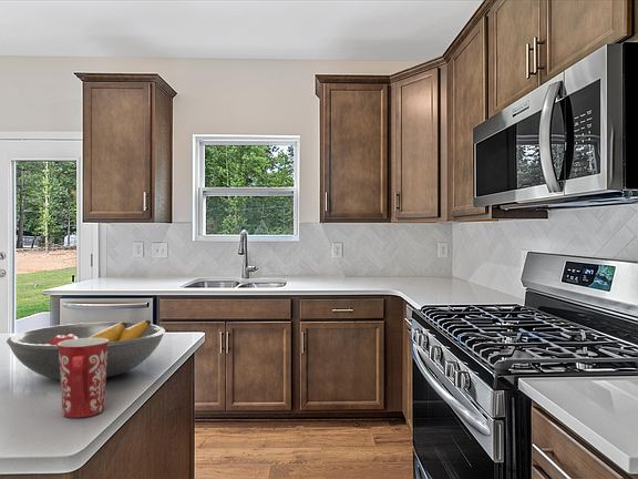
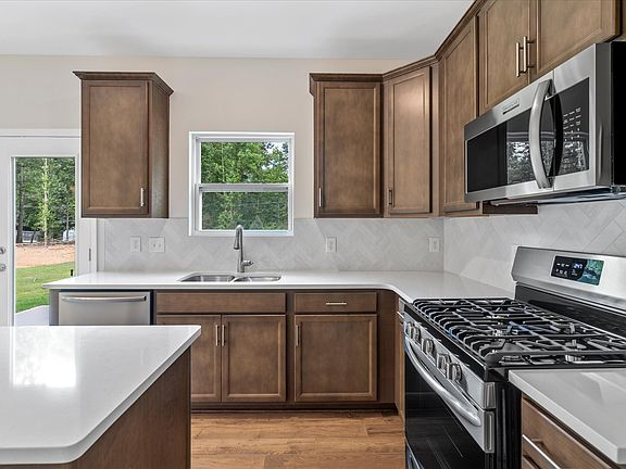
- fruit bowl [6,319,166,381]
- mug [58,338,109,418]
